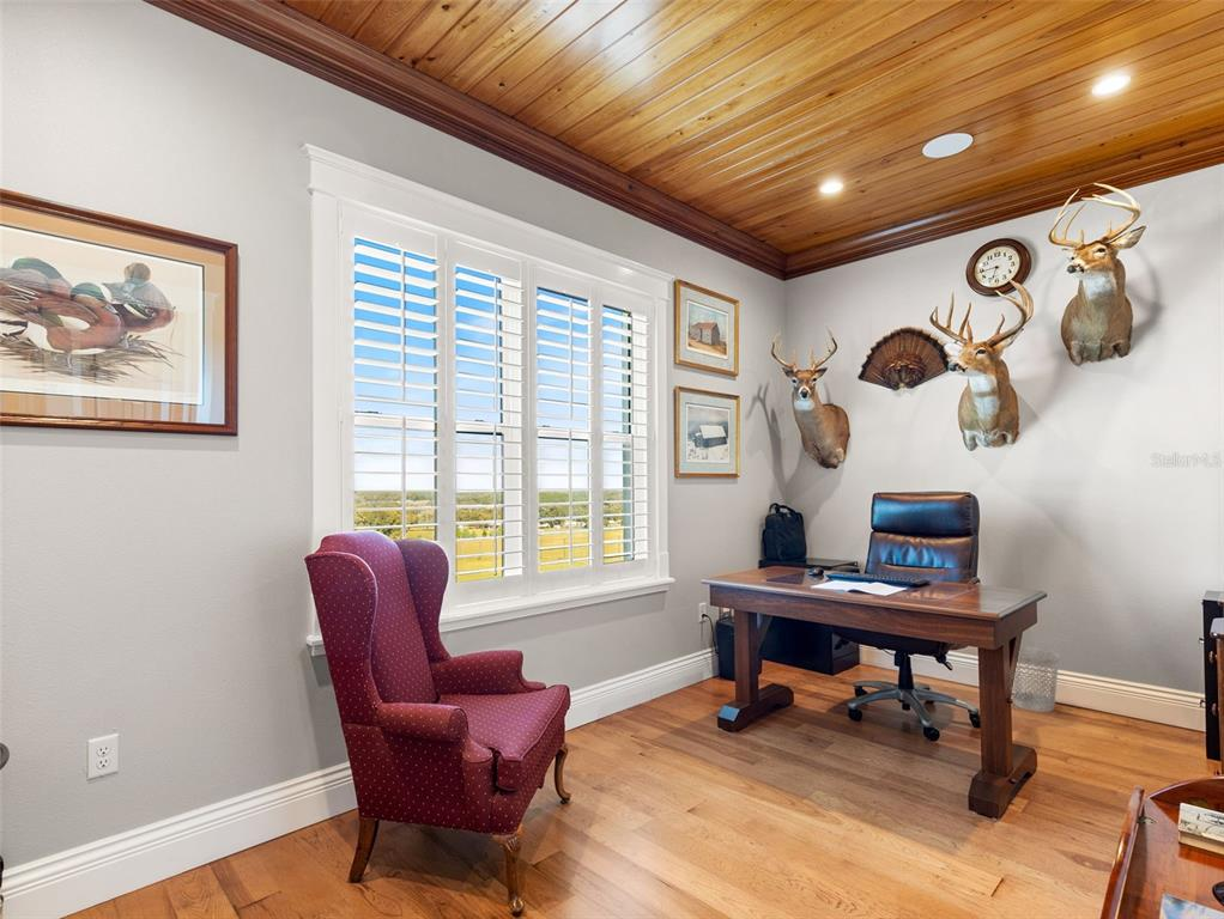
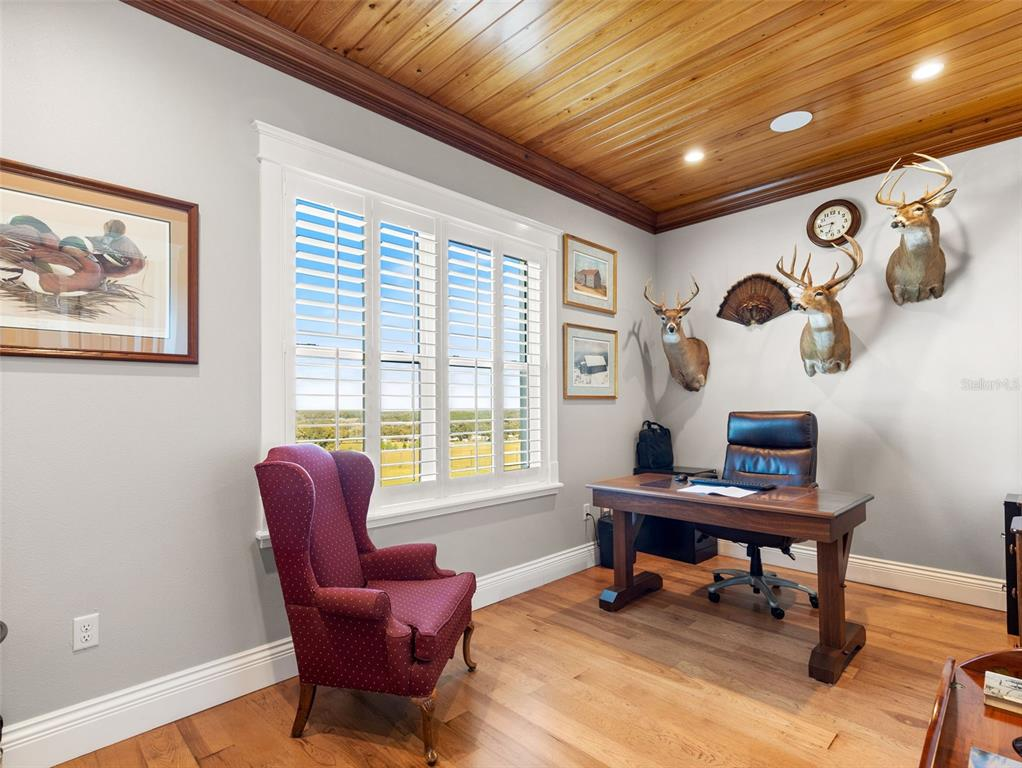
- wastebasket [1012,645,1060,713]
